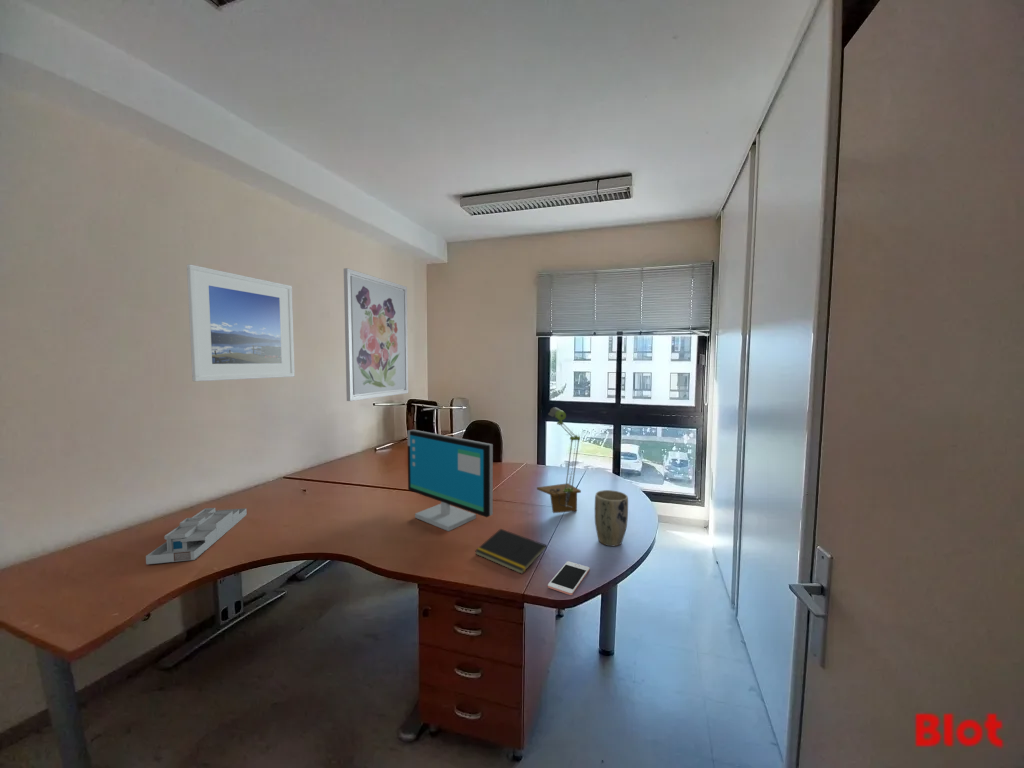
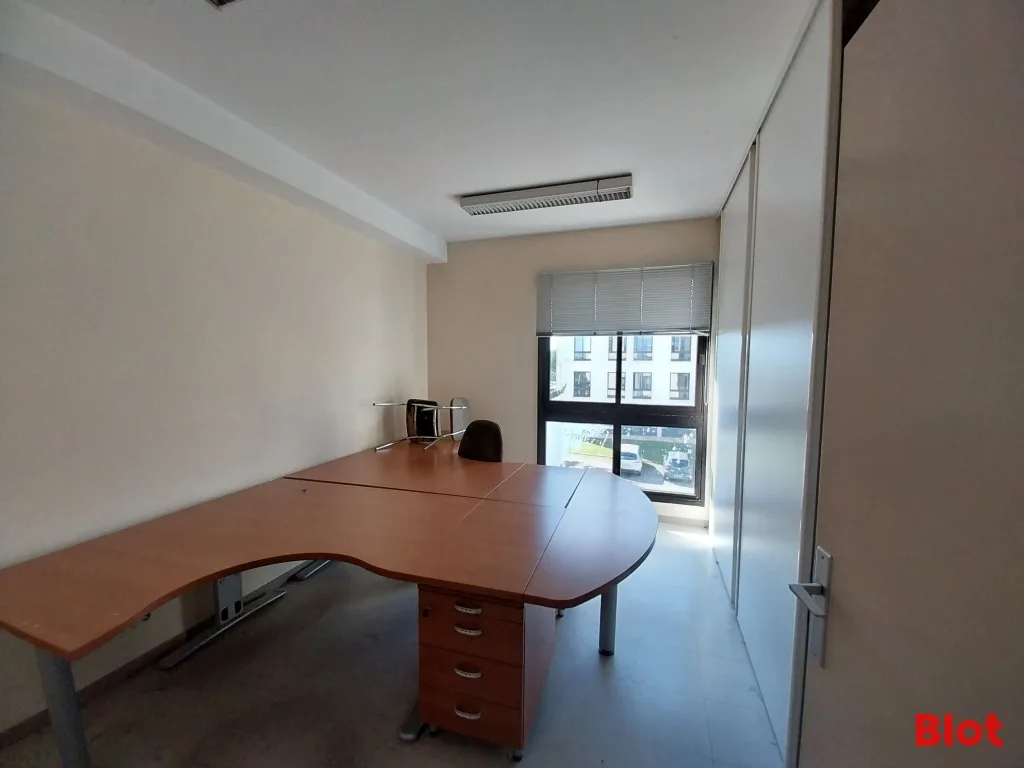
- desk lamp [536,406,582,514]
- cell phone [547,560,591,596]
- wall art [343,267,409,402]
- computer monitor [406,429,494,532]
- notepad [474,528,547,575]
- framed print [186,263,296,382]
- desk organizer [145,507,248,565]
- plant pot [594,489,629,547]
